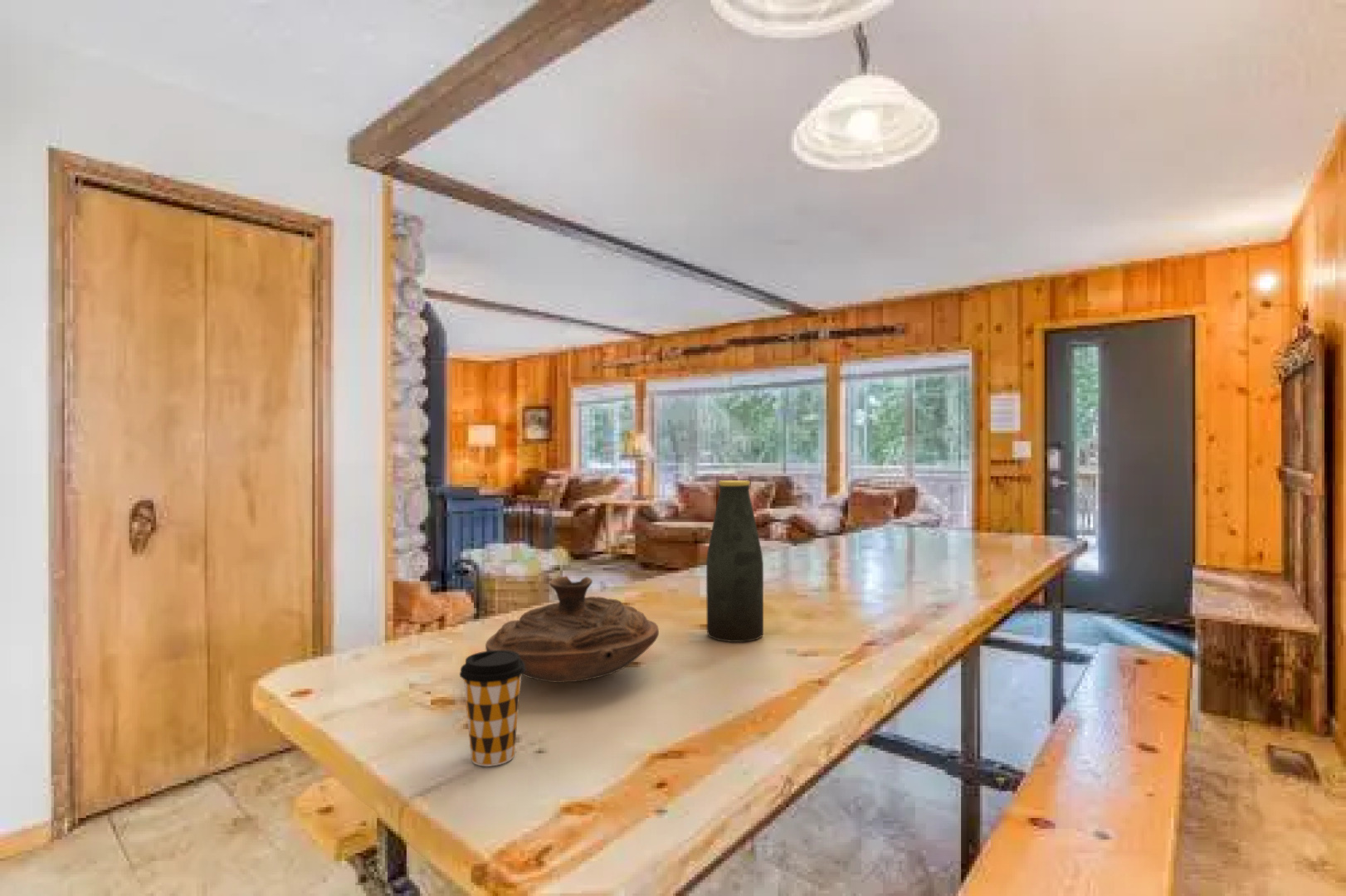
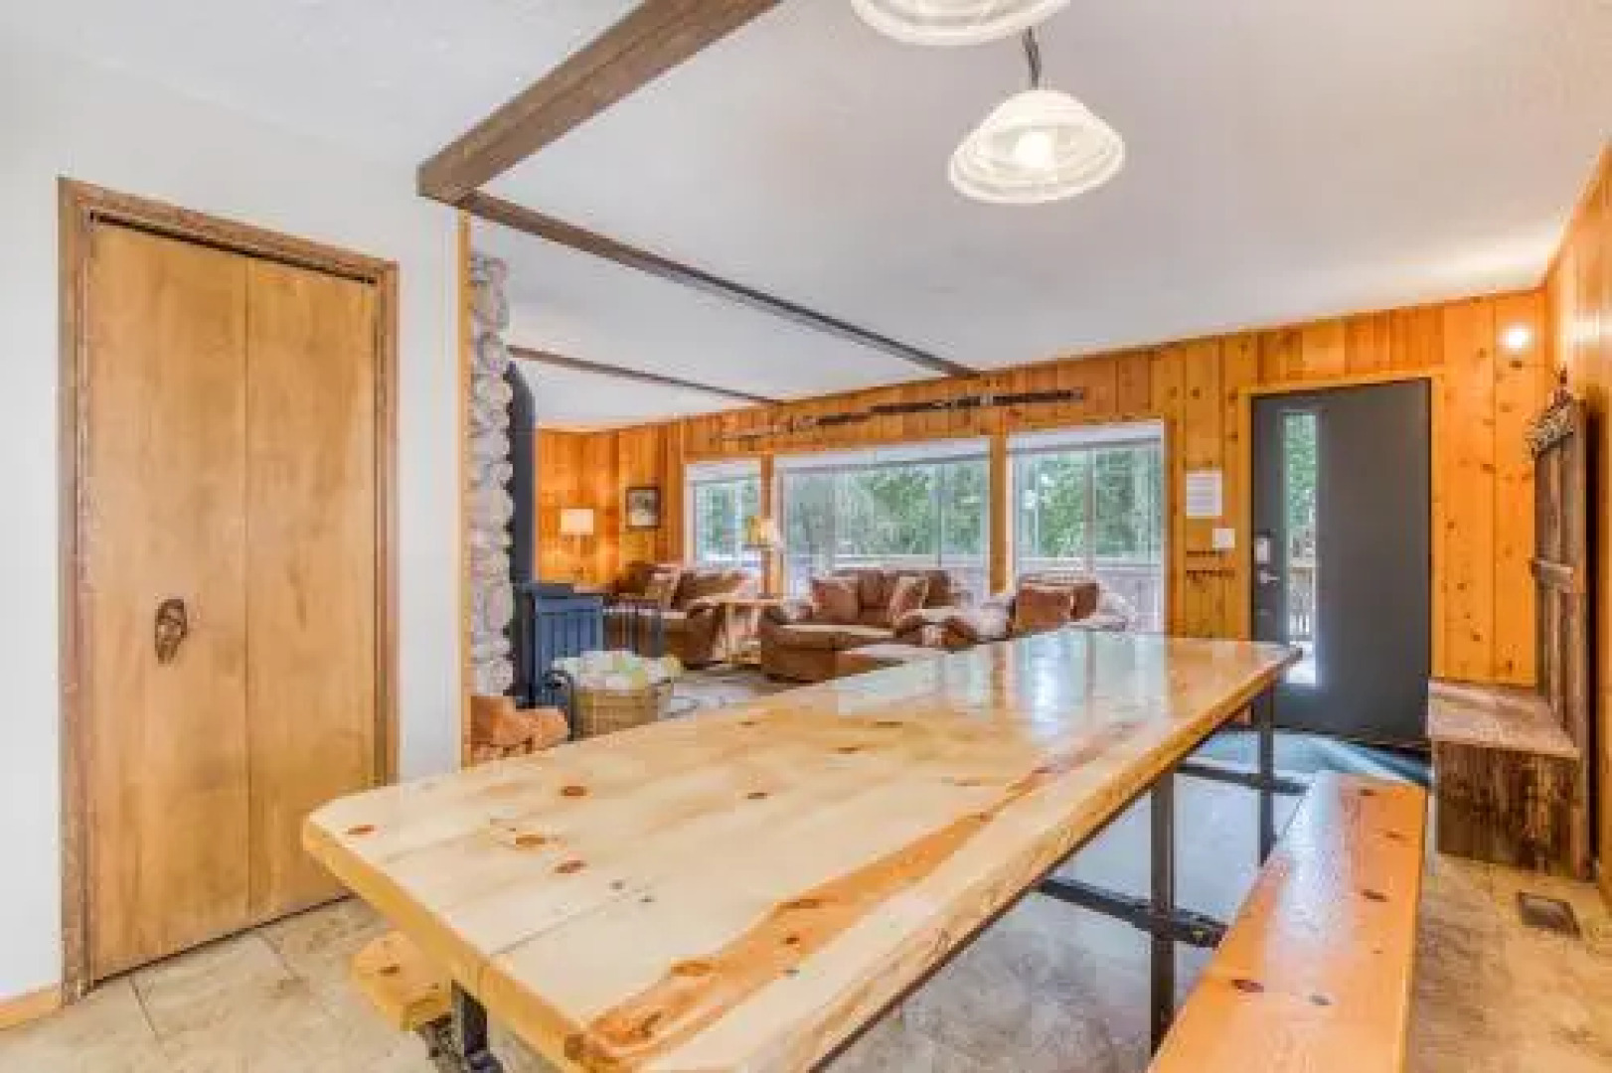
- bottle [705,480,764,643]
- coffee cup [459,650,525,767]
- decorative bowl [485,575,660,684]
